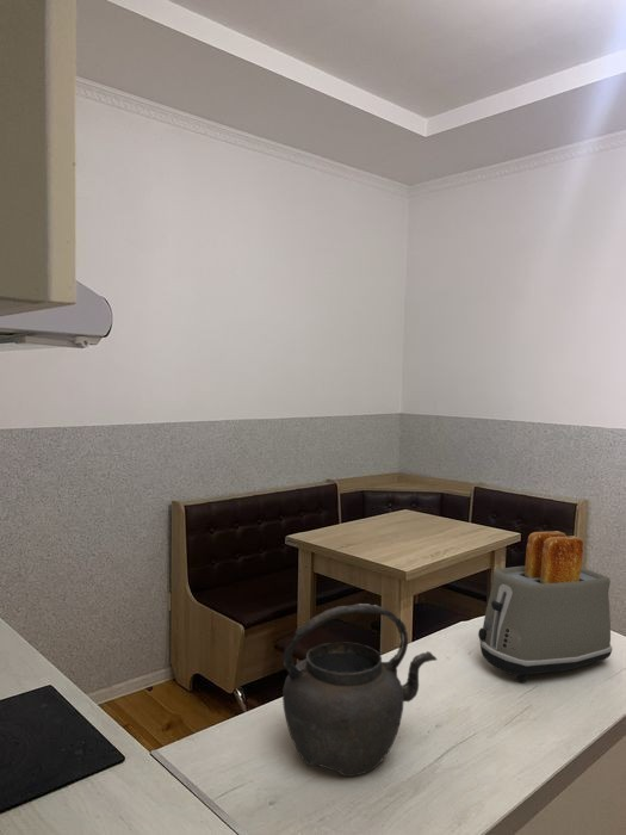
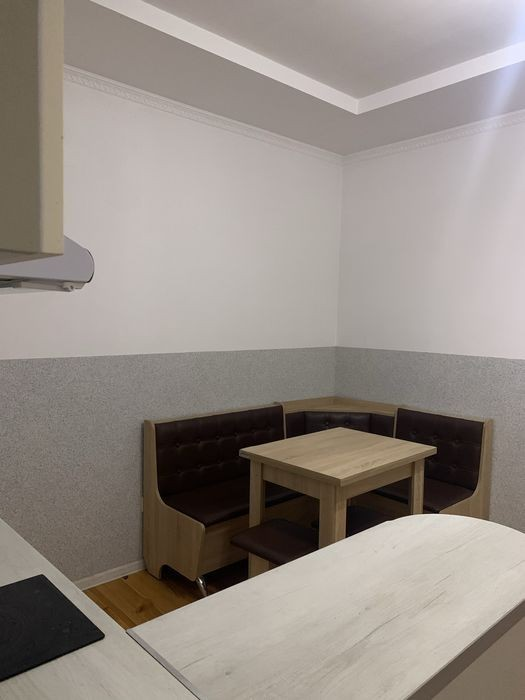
- toaster [477,530,613,684]
- kettle [281,602,438,778]
